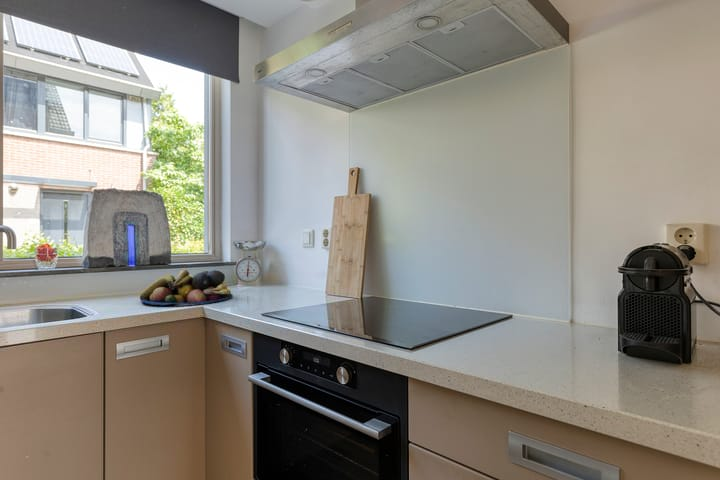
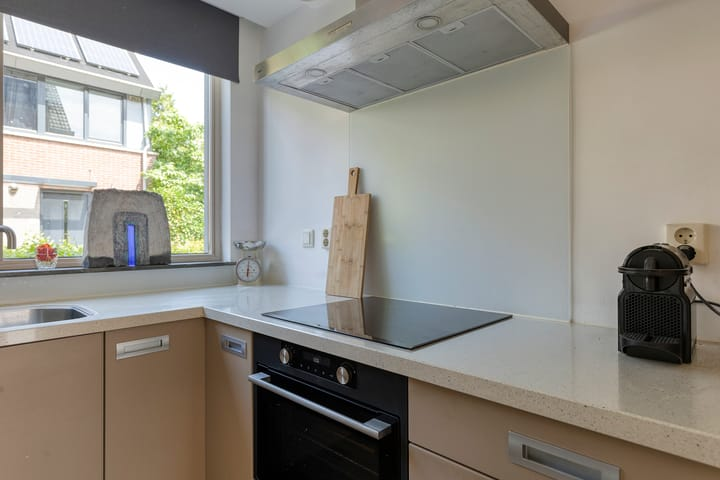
- fruit bowl [139,269,233,306]
